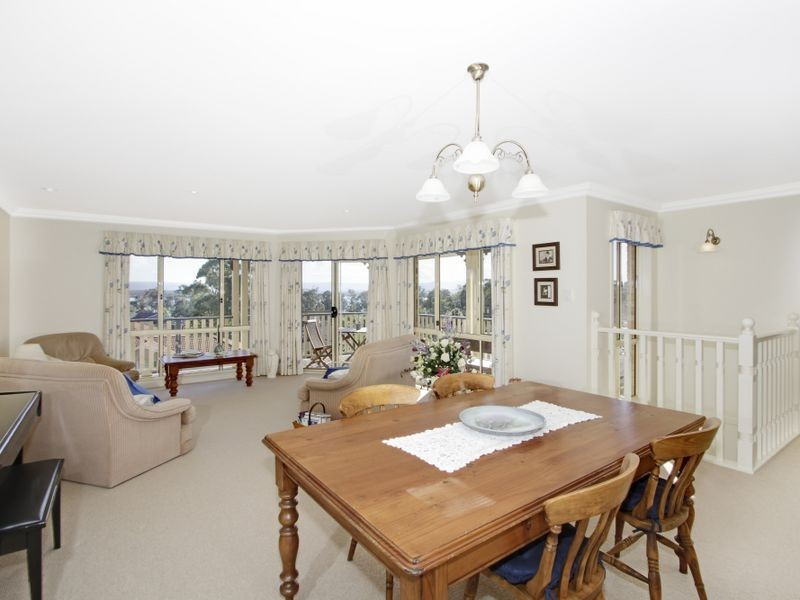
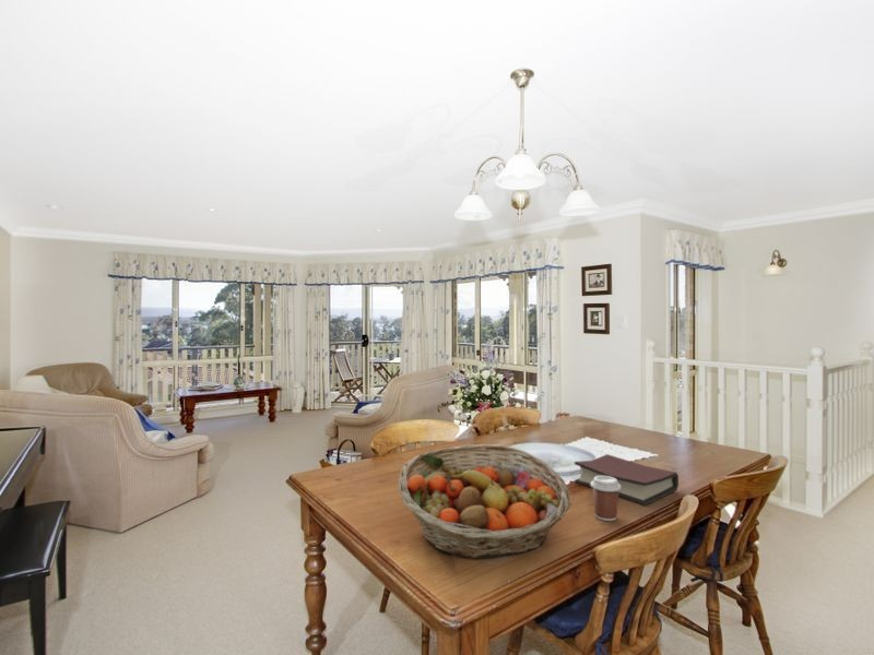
+ coffee cup [591,476,621,522]
+ fruit basket [398,443,571,560]
+ hardback book [574,453,680,507]
